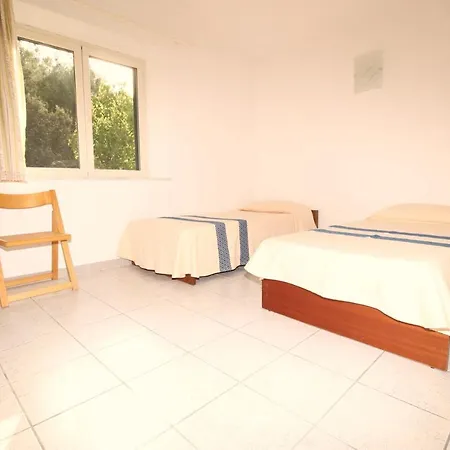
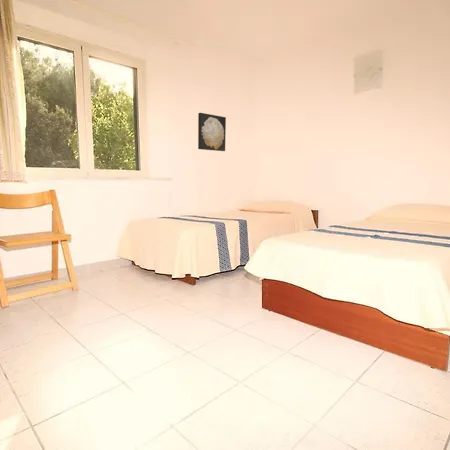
+ wall art [197,112,227,152]
